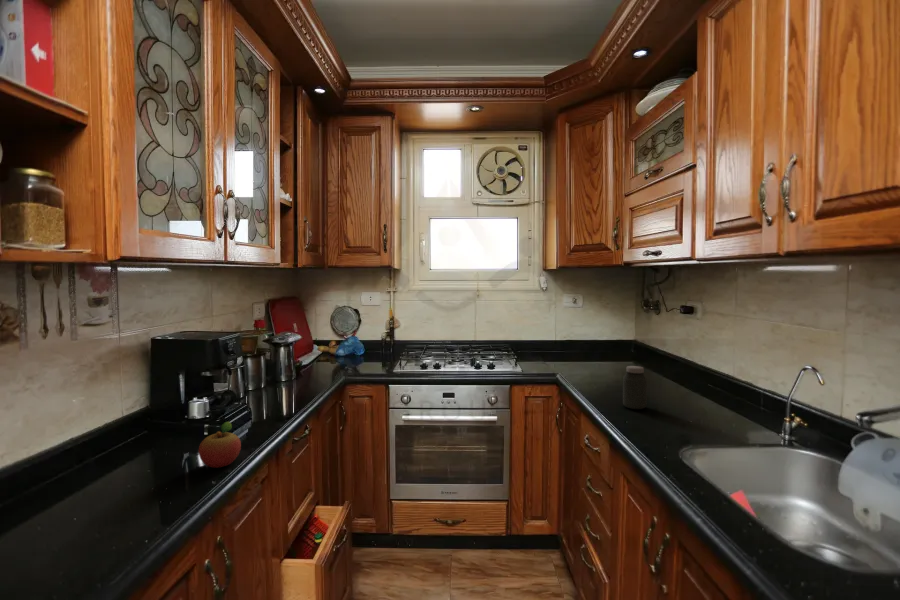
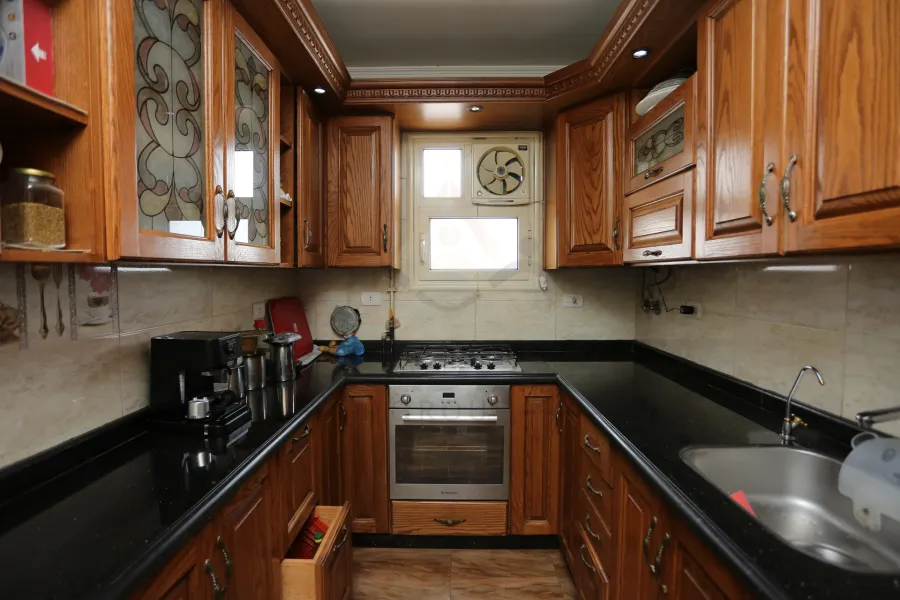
- jar [622,365,648,410]
- fruit [198,421,242,469]
